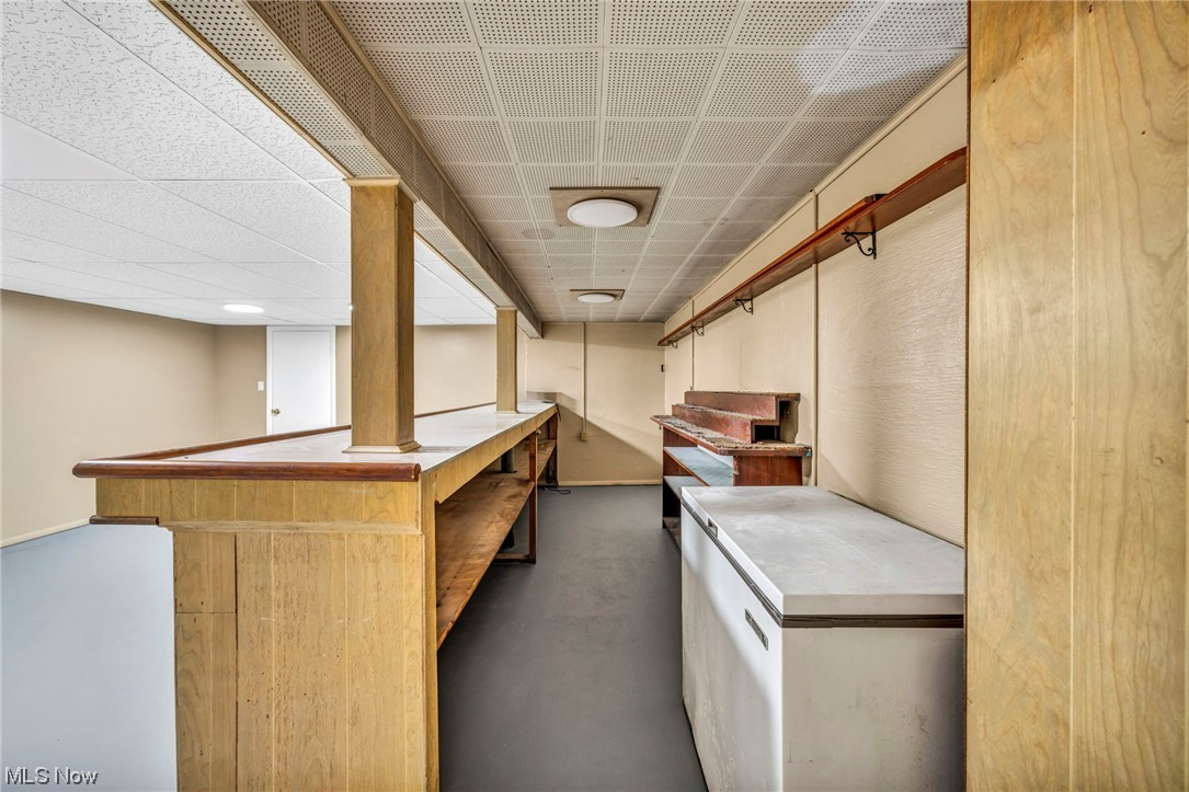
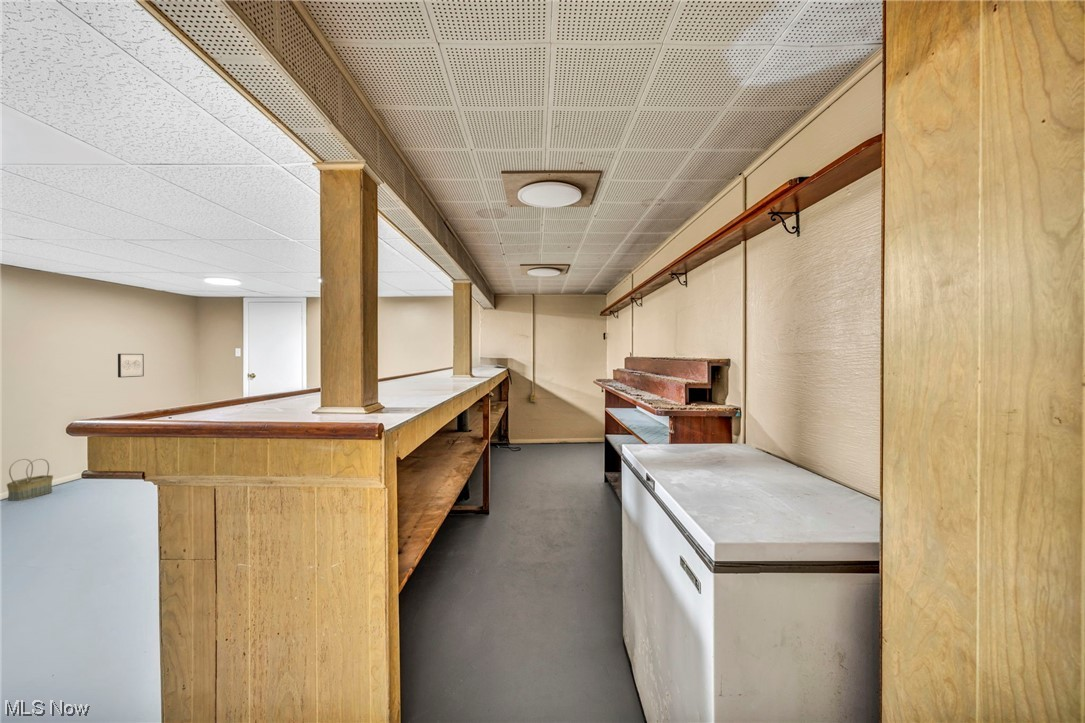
+ wall art [117,353,145,378]
+ basket [6,458,54,502]
